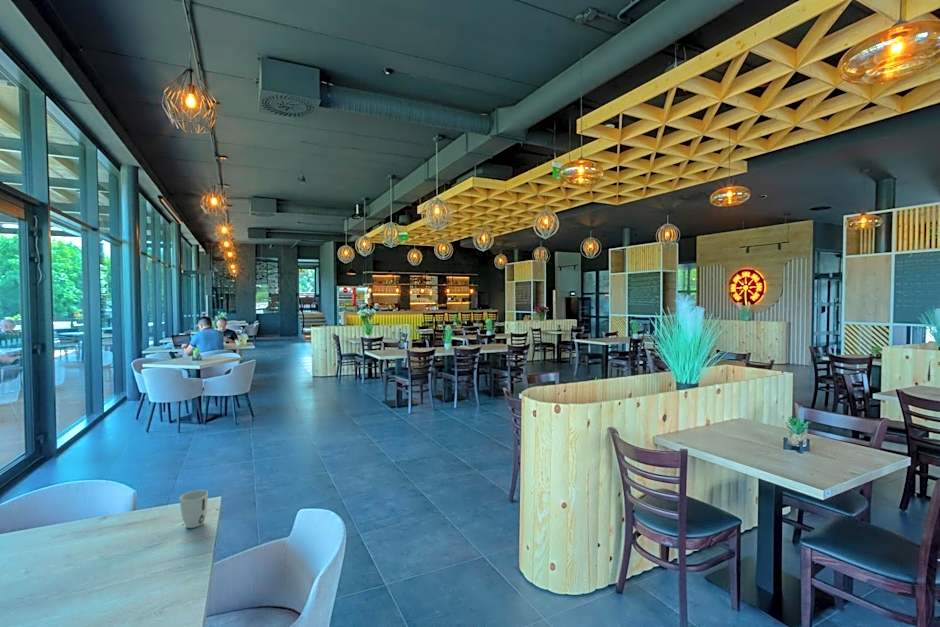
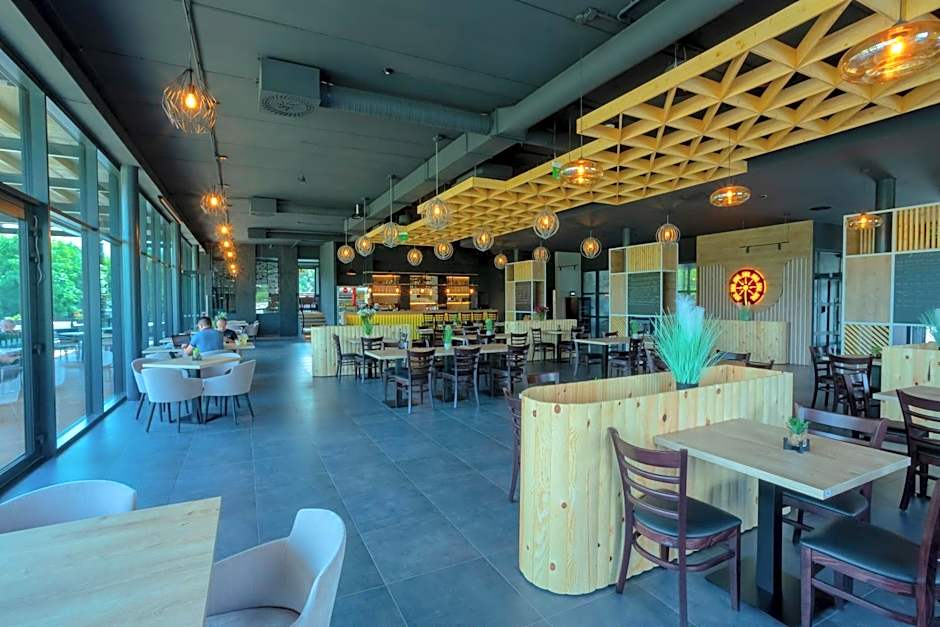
- cup [179,489,209,529]
